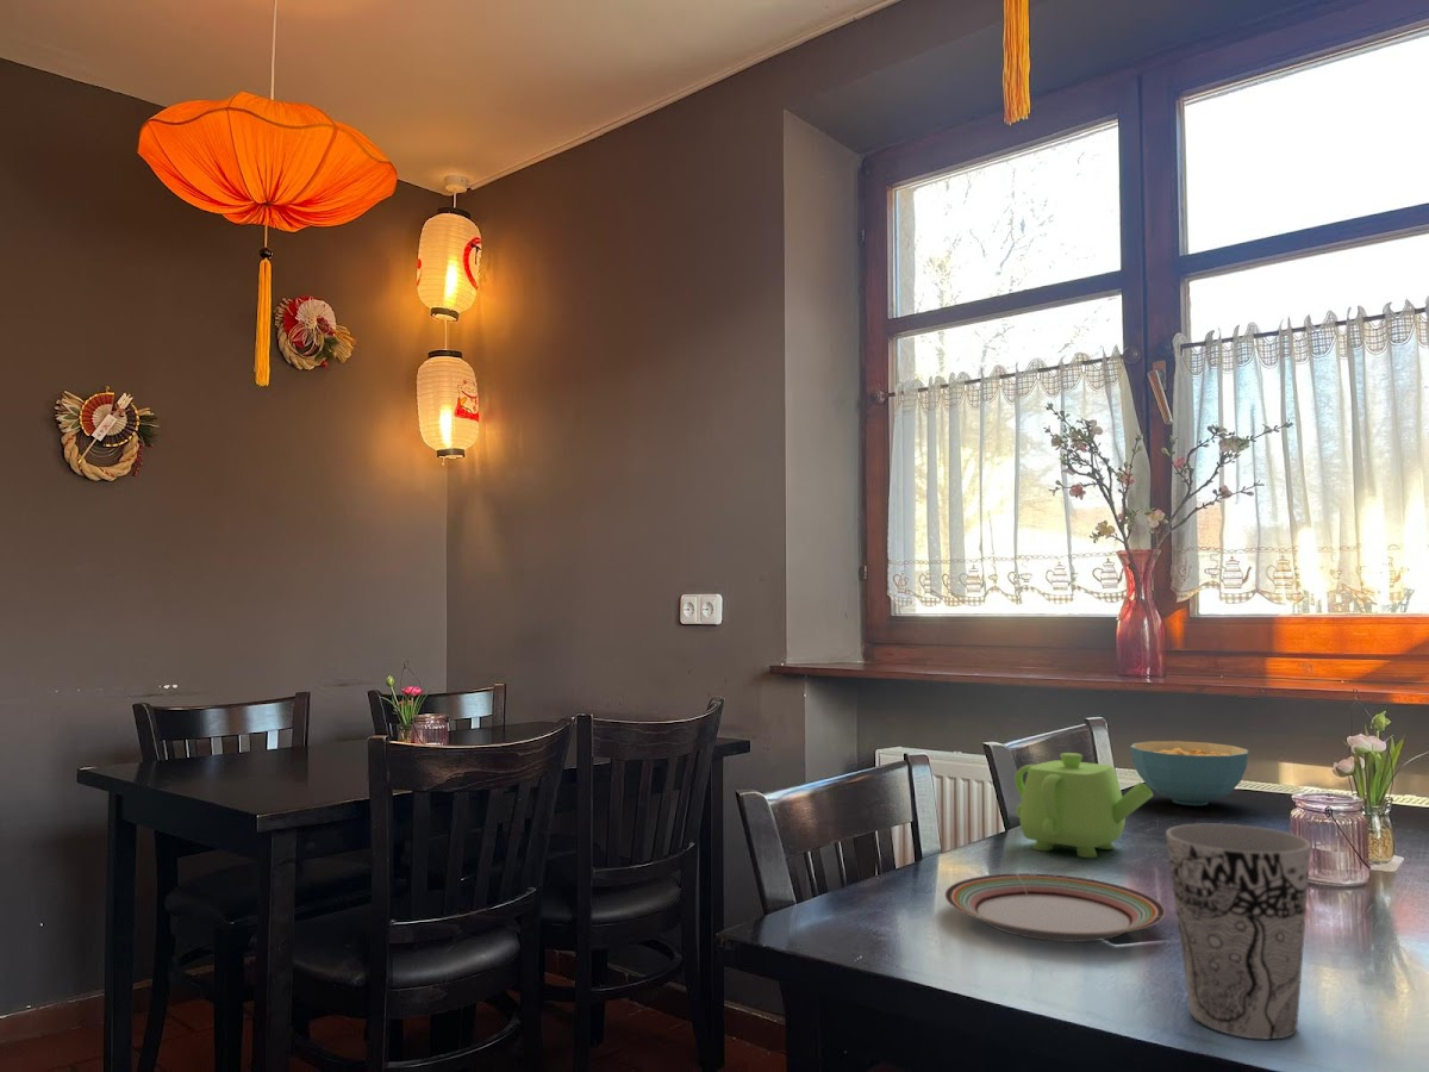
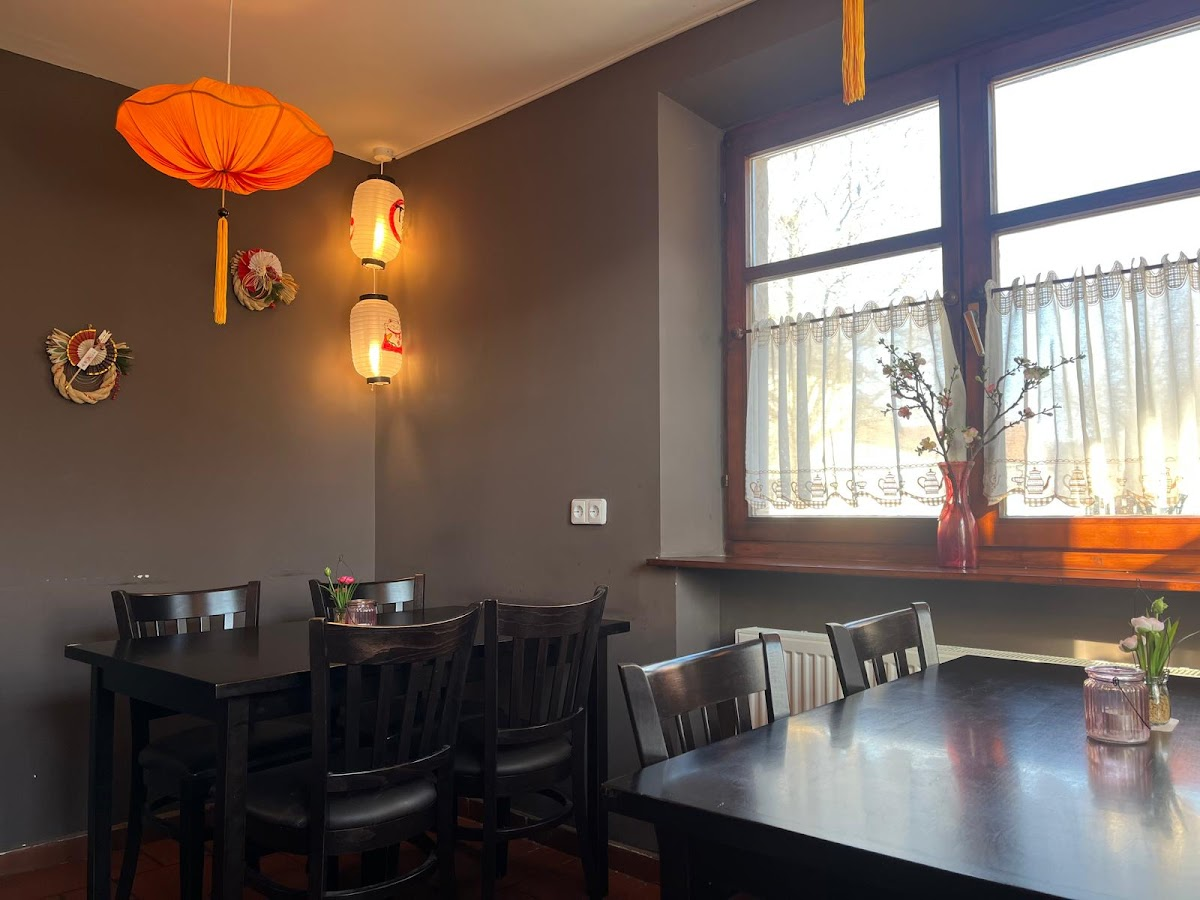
- cereal bowl [1129,740,1249,806]
- coffeepot [1013,752,1154,859]
- plate [943,872,1166,943]
- cup [1165,823,1312,1040]
